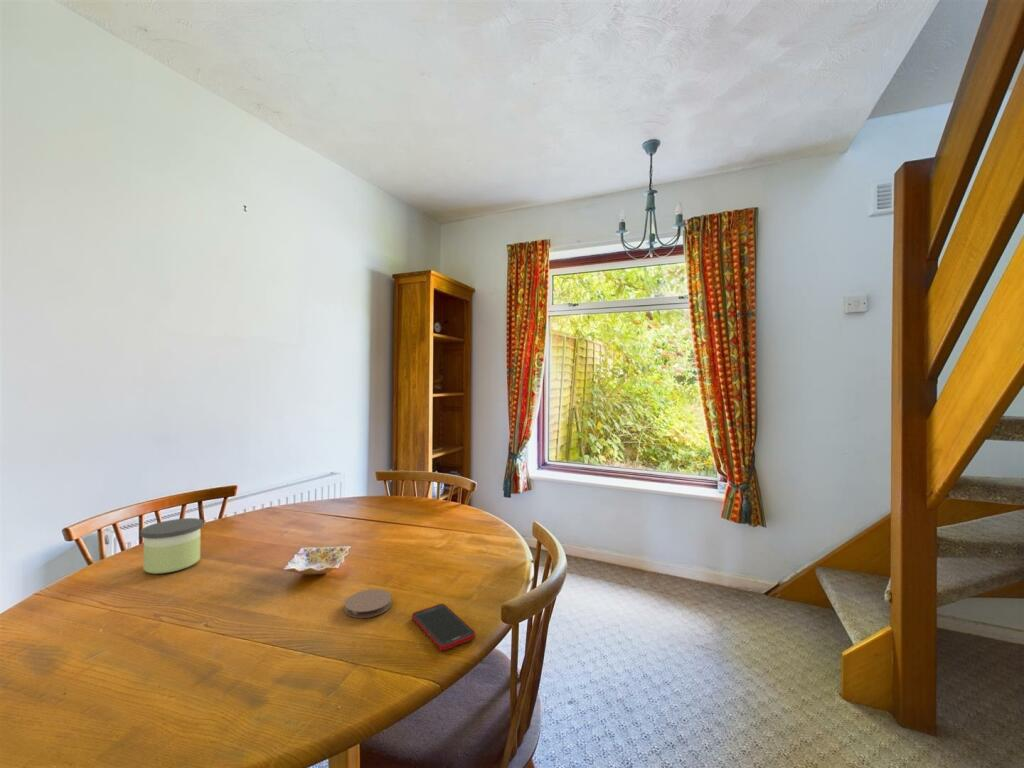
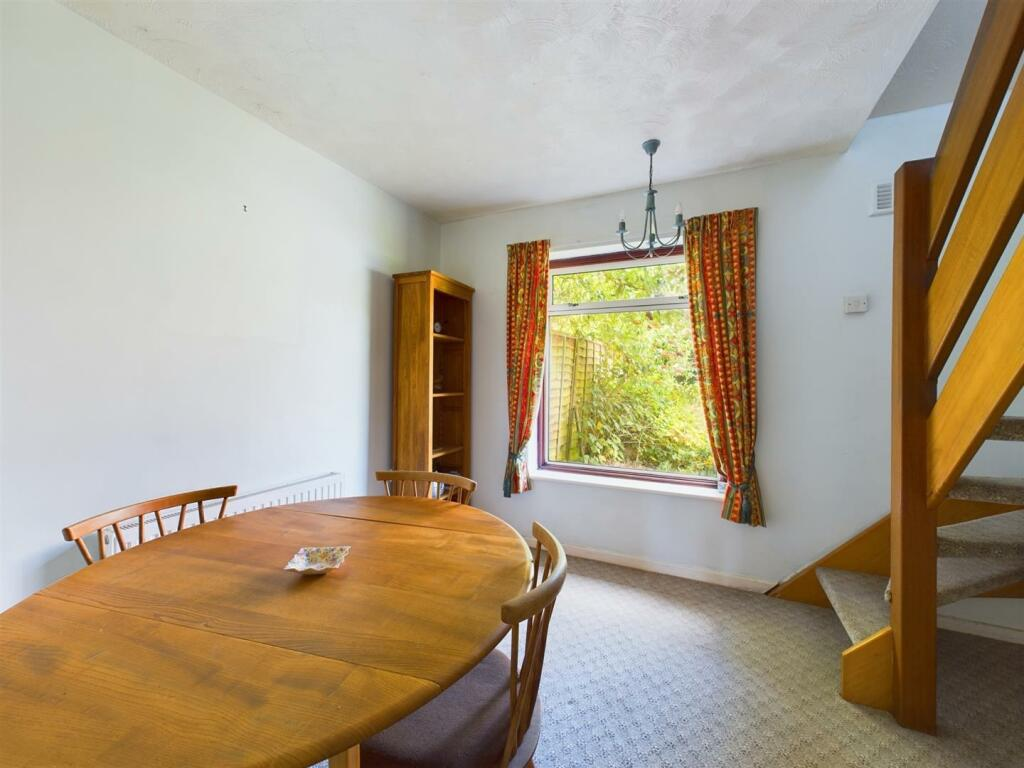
- candle [140,517,204,575]
- coaster [344,588,393,619]
- cell phone [411,603,476,651]
